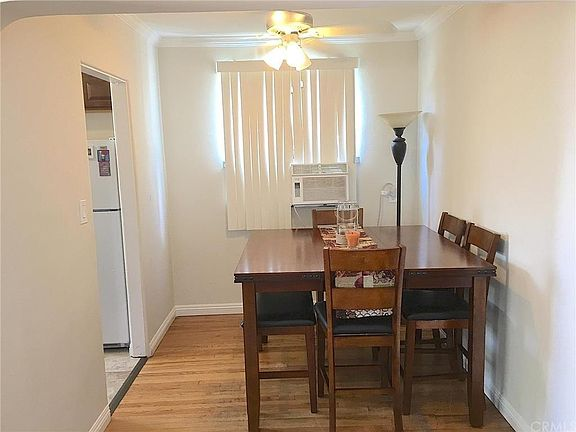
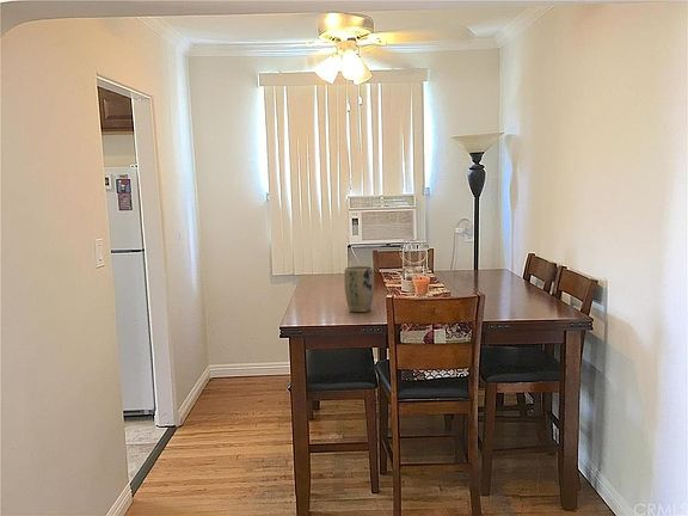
+ plant pot [344,265,375,314]
